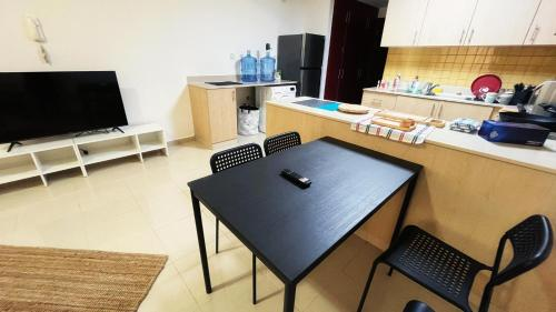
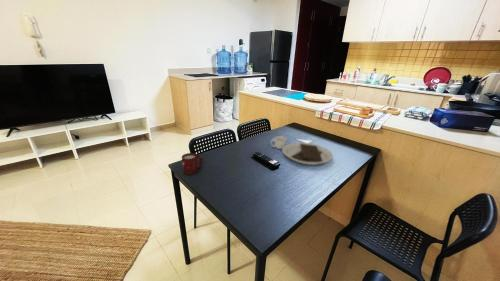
+ cup [181,152,203,176]
+ placemat [270,135,334,166]
